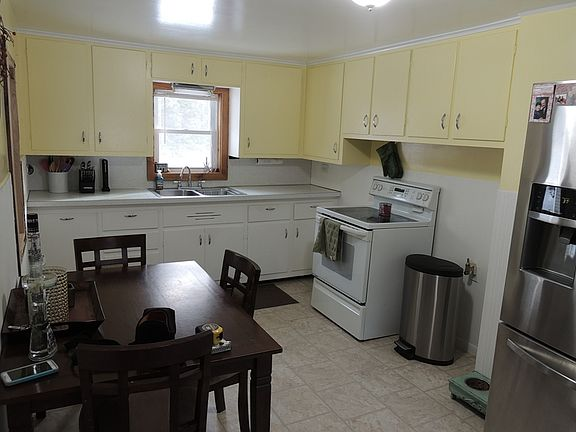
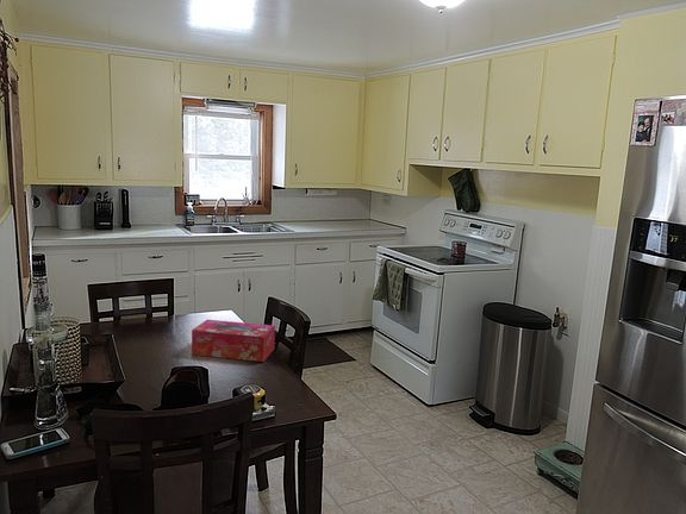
+ tissue box [191,319,276,363]
